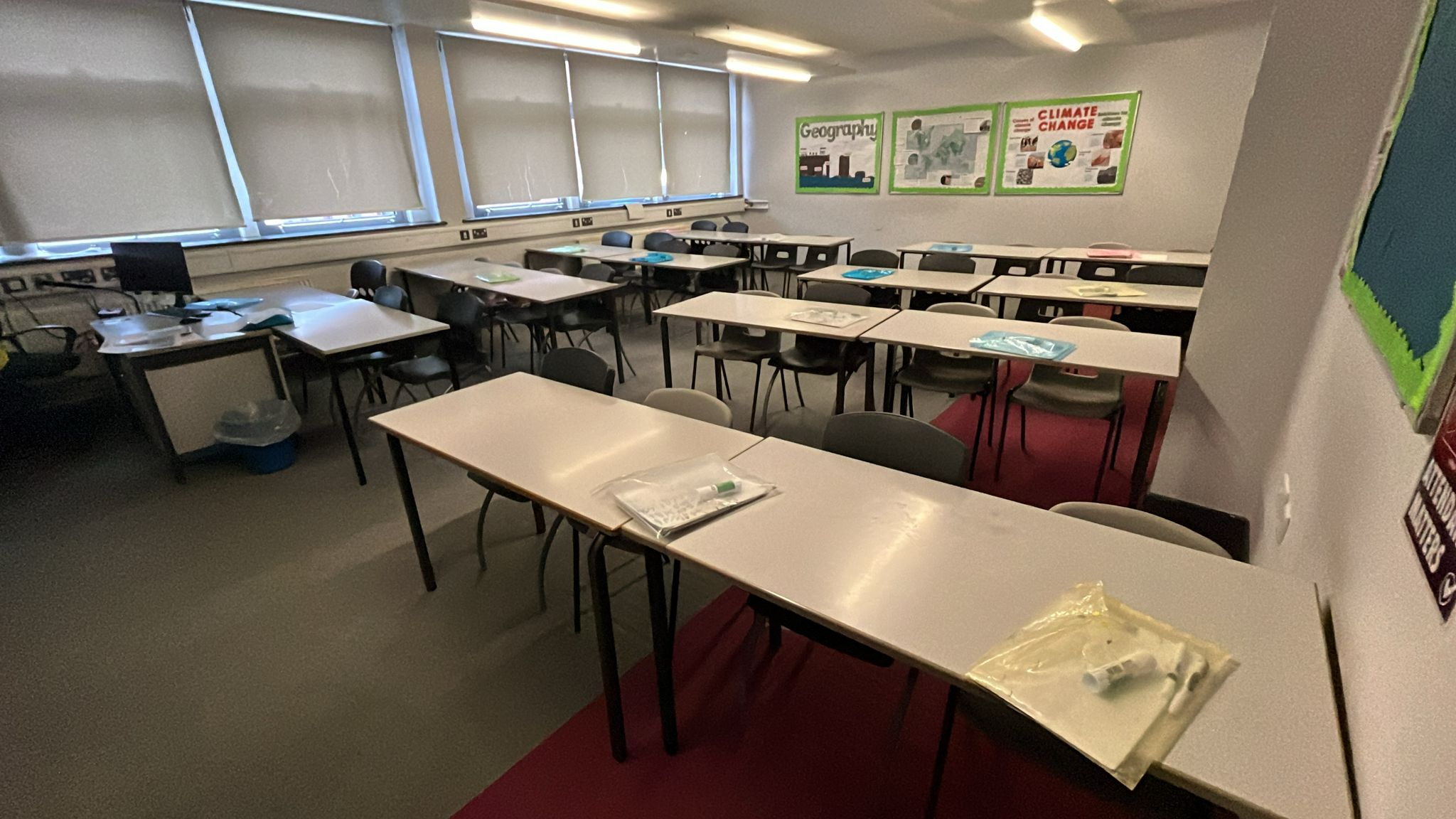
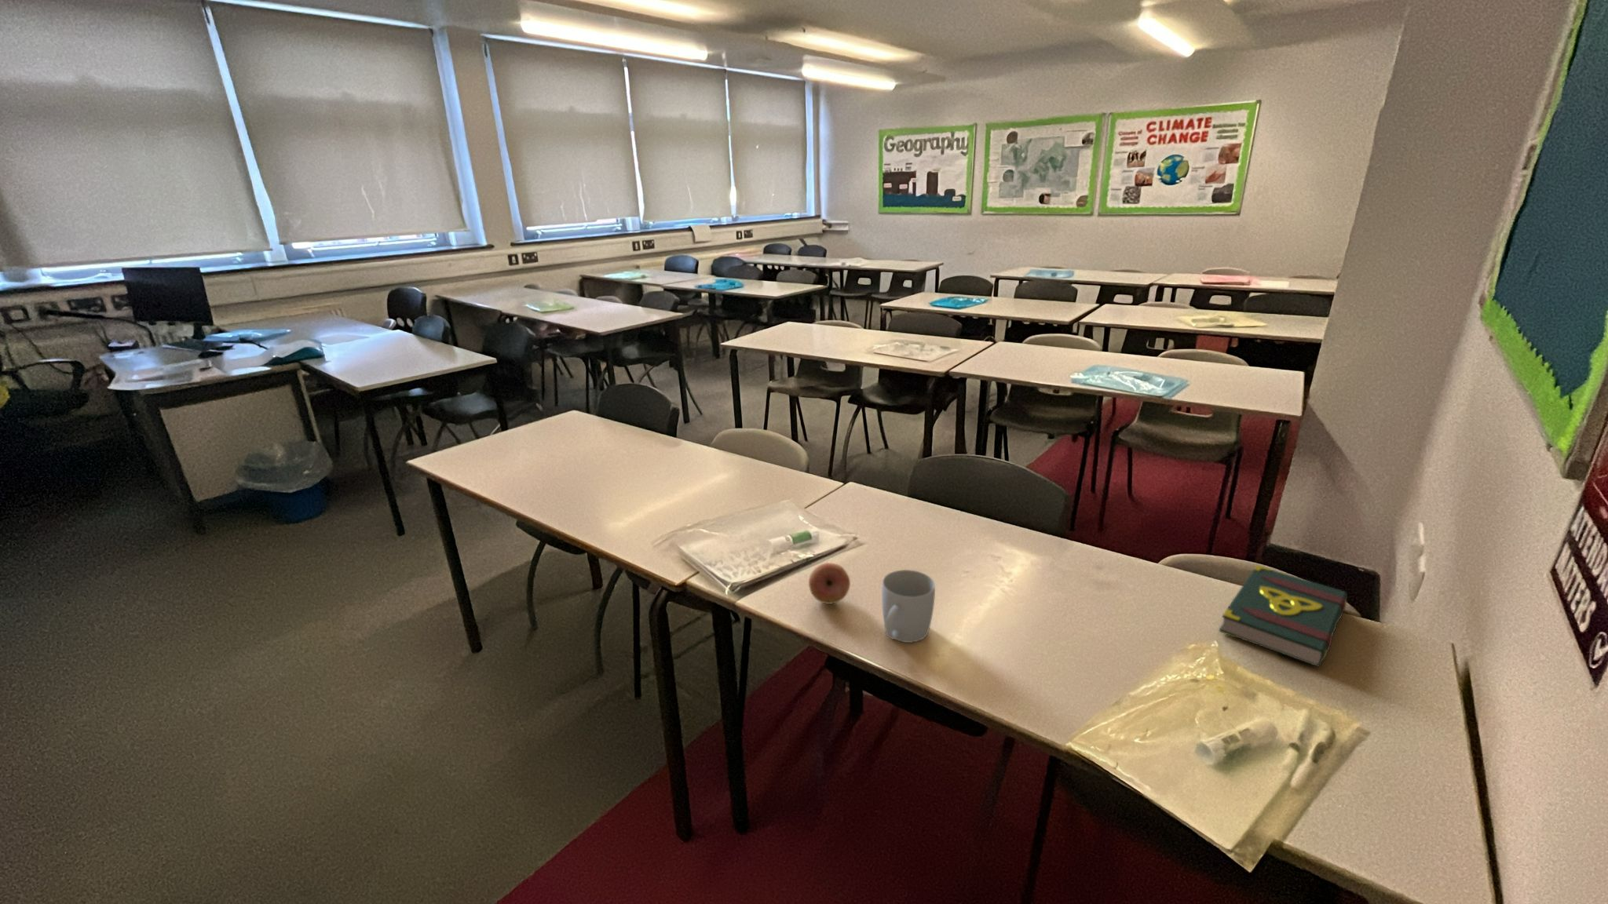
+ mug [881,568,935,644]
+ fruit [808,562,851,605]
+ book [1218,564,1348,668]
